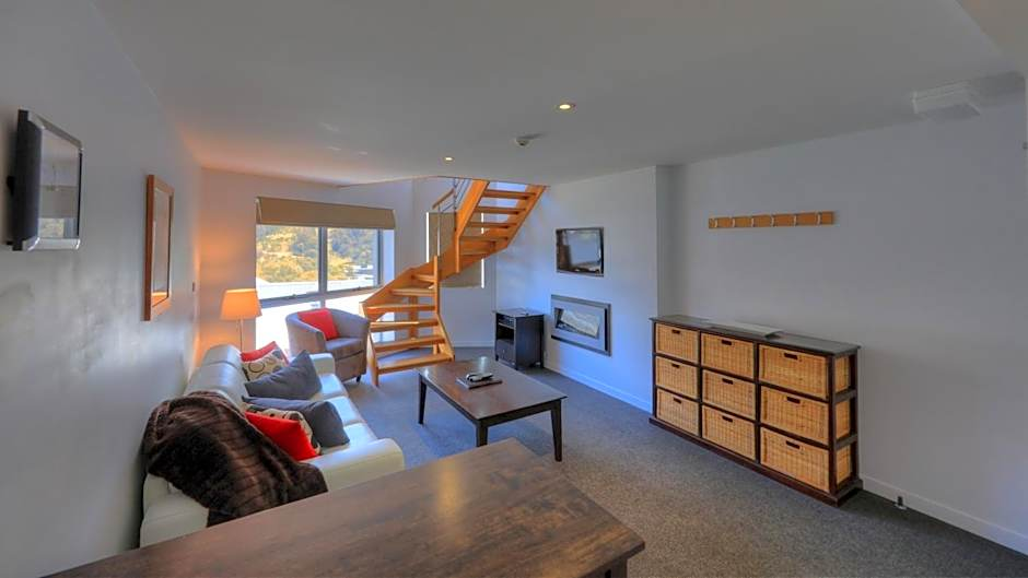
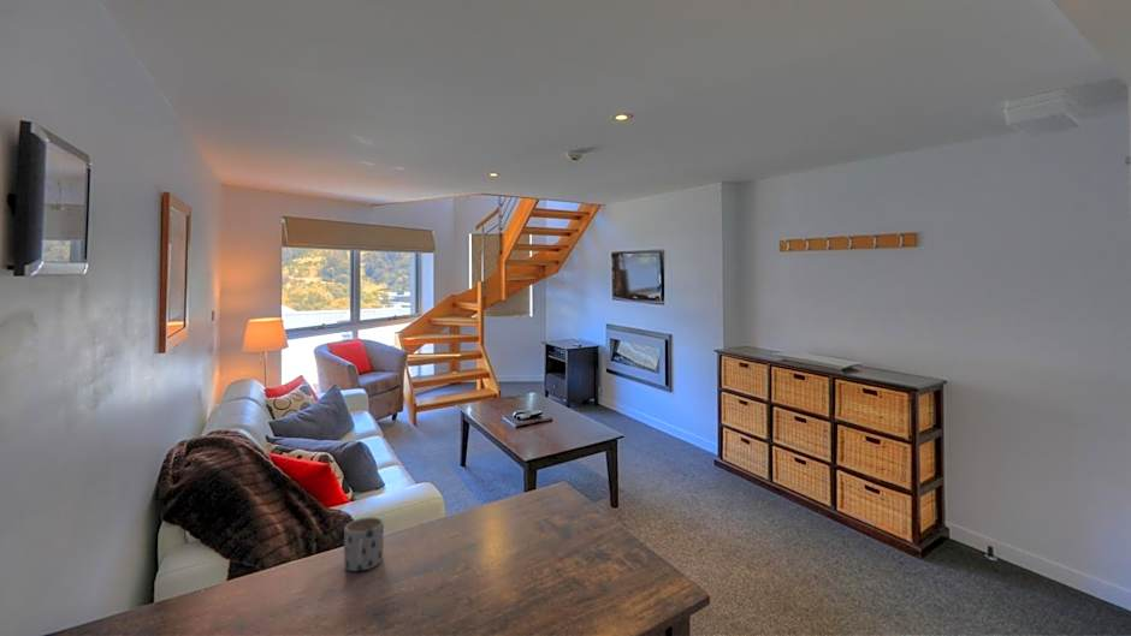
+ mug [343,516,385,572]
